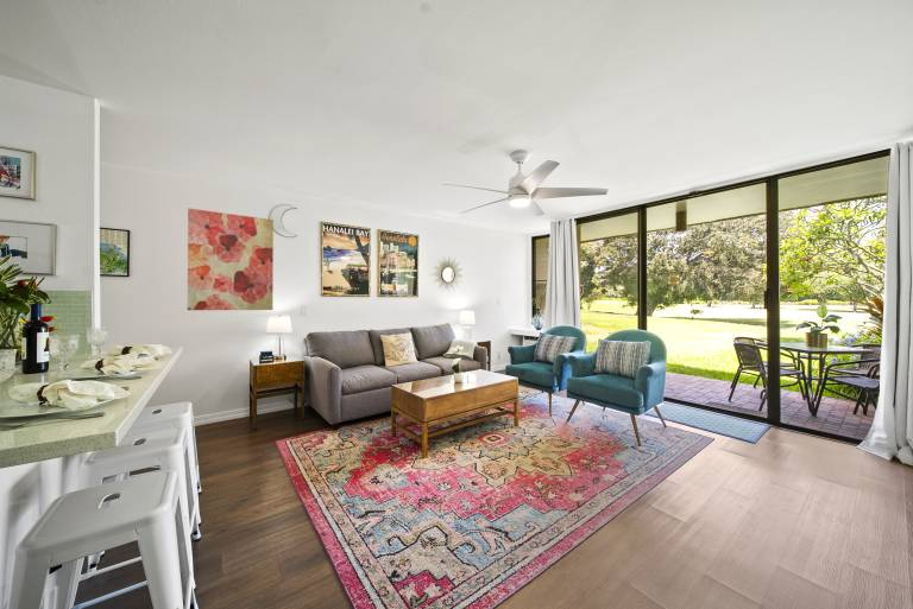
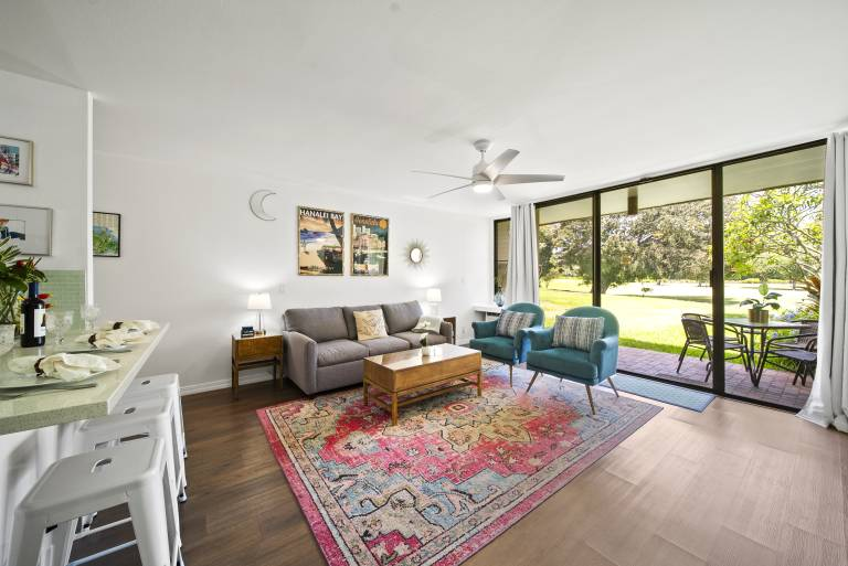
- wall art [187,207,275,311]
